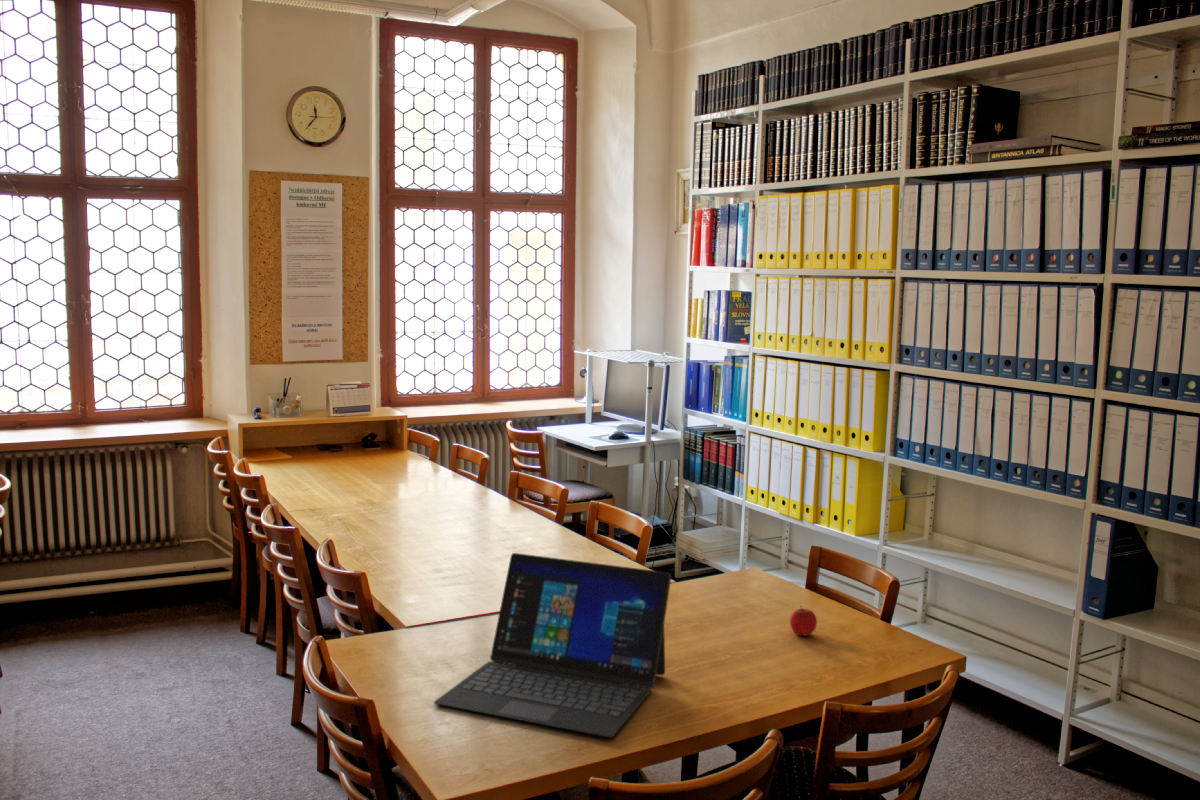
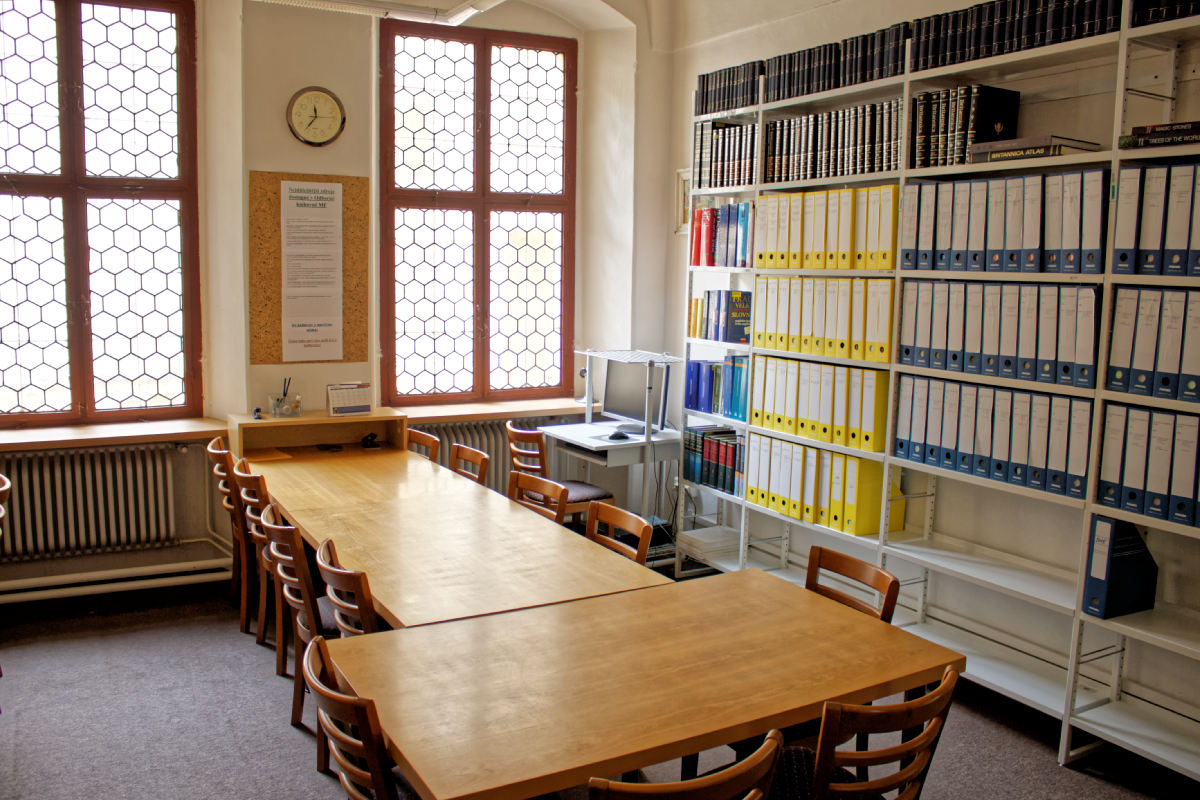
- laptop [433,552,672,738]
- apple [789,606,818,637]
